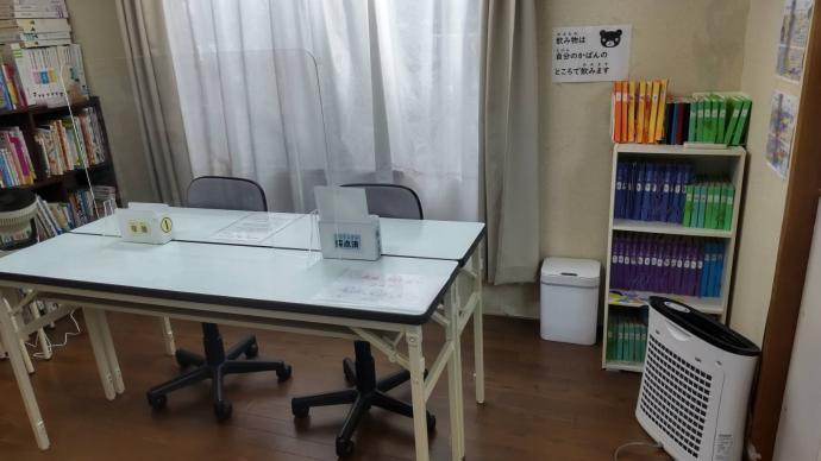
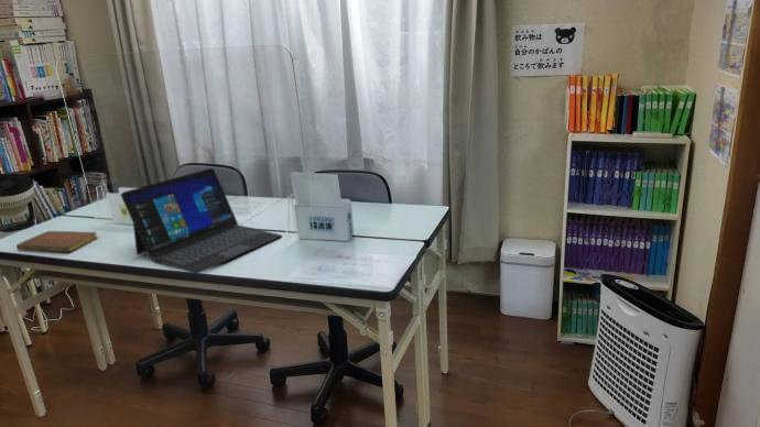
+ laptop [120,167,283,275]
+ notebook [15,230,98,253]
